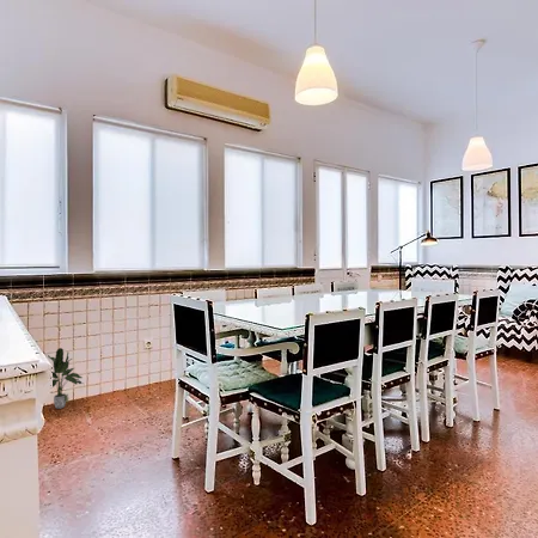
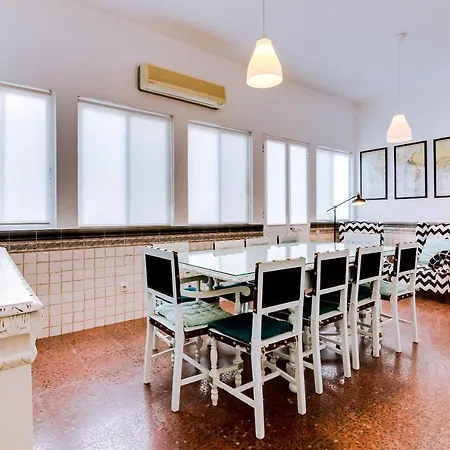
- potted plant [47,347,85,410]
